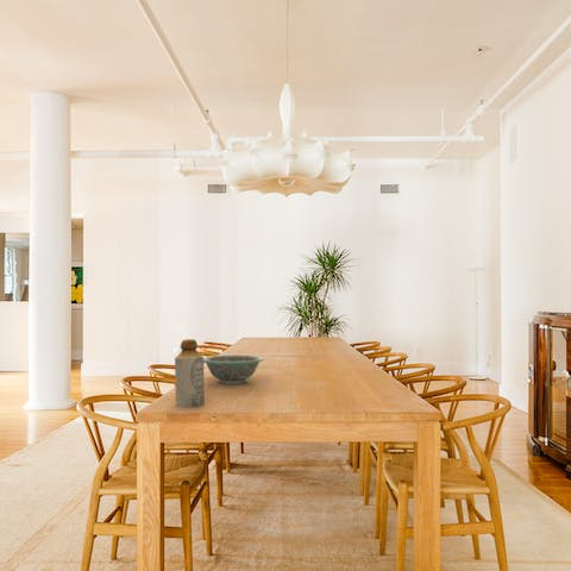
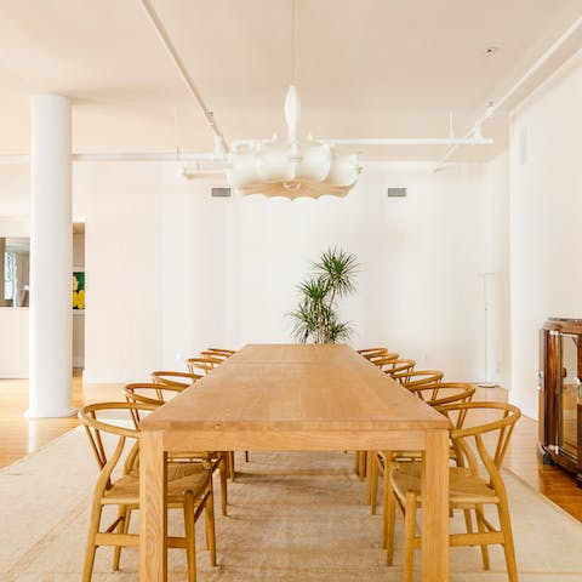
- decorative bowl [203,354,265,385]
- bottle [174,338,206,409]
